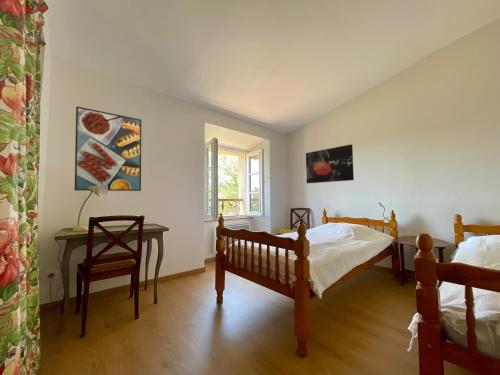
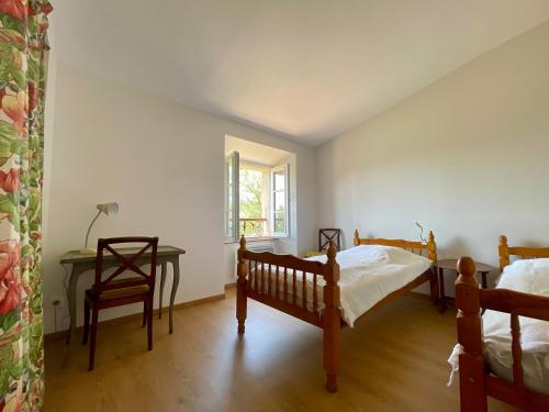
- wall art [305,143,355,184]
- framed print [74,105,142,192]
